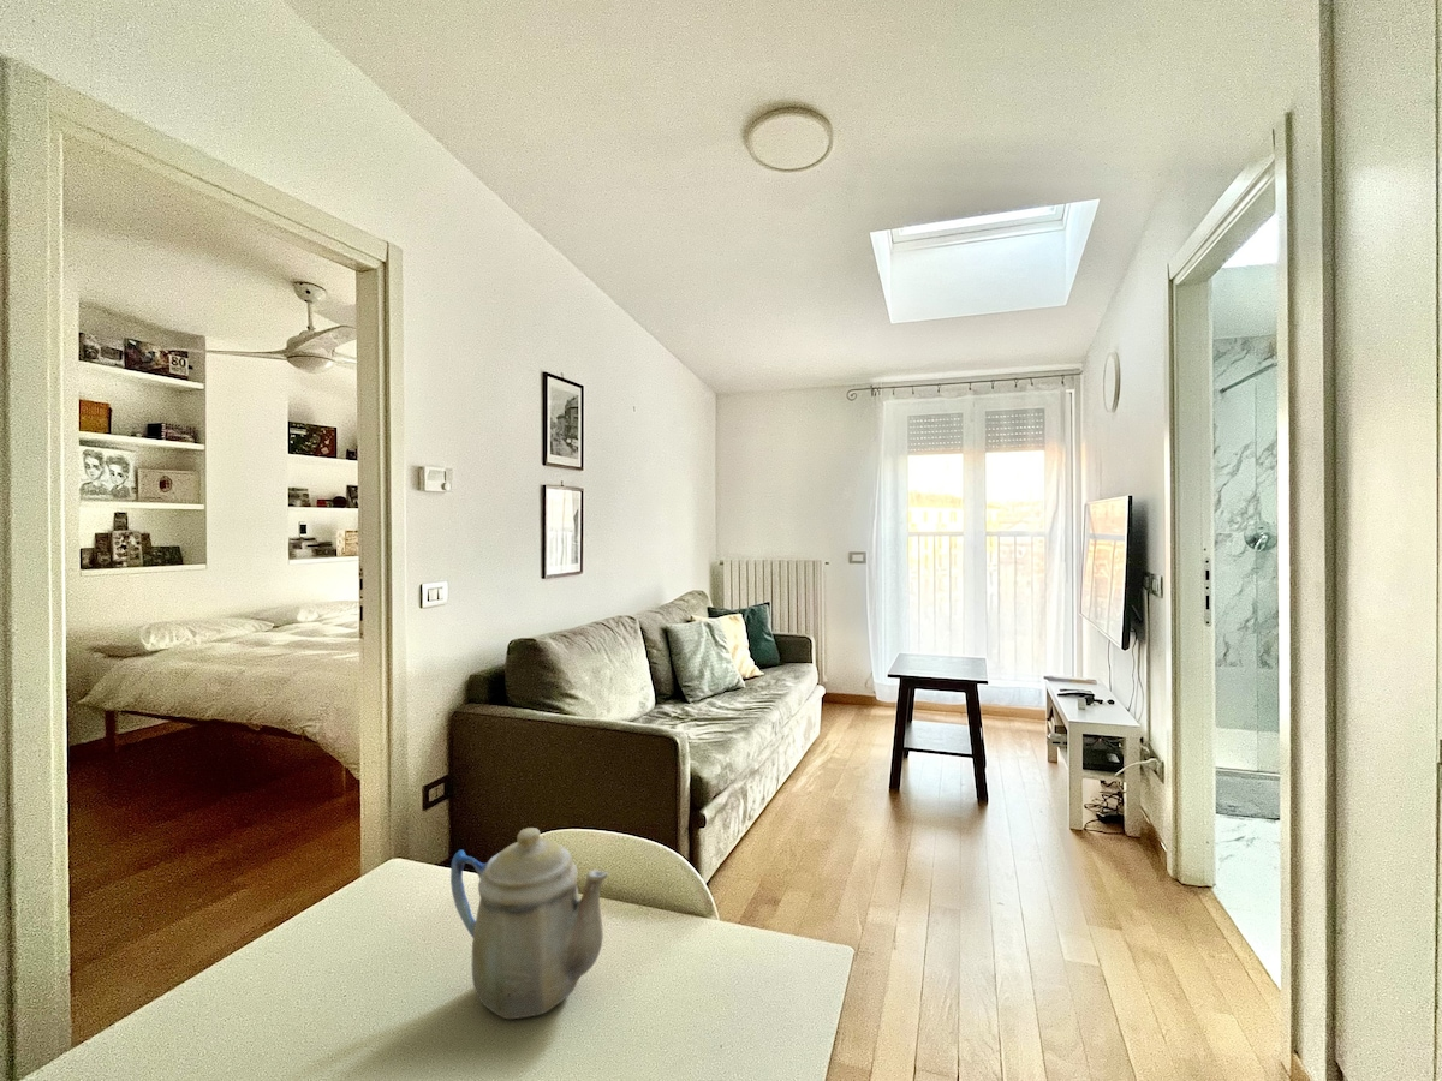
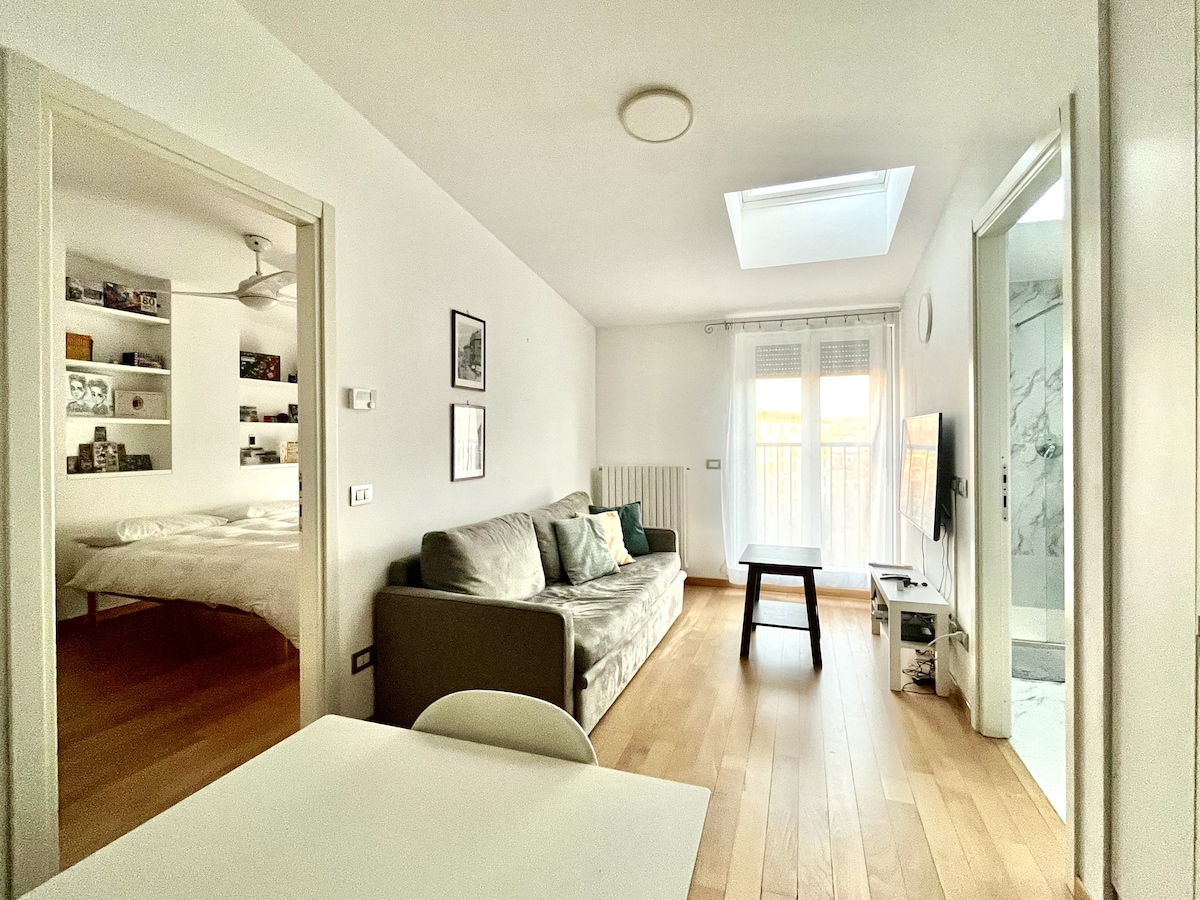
- teapot [449,826,609,1020]
